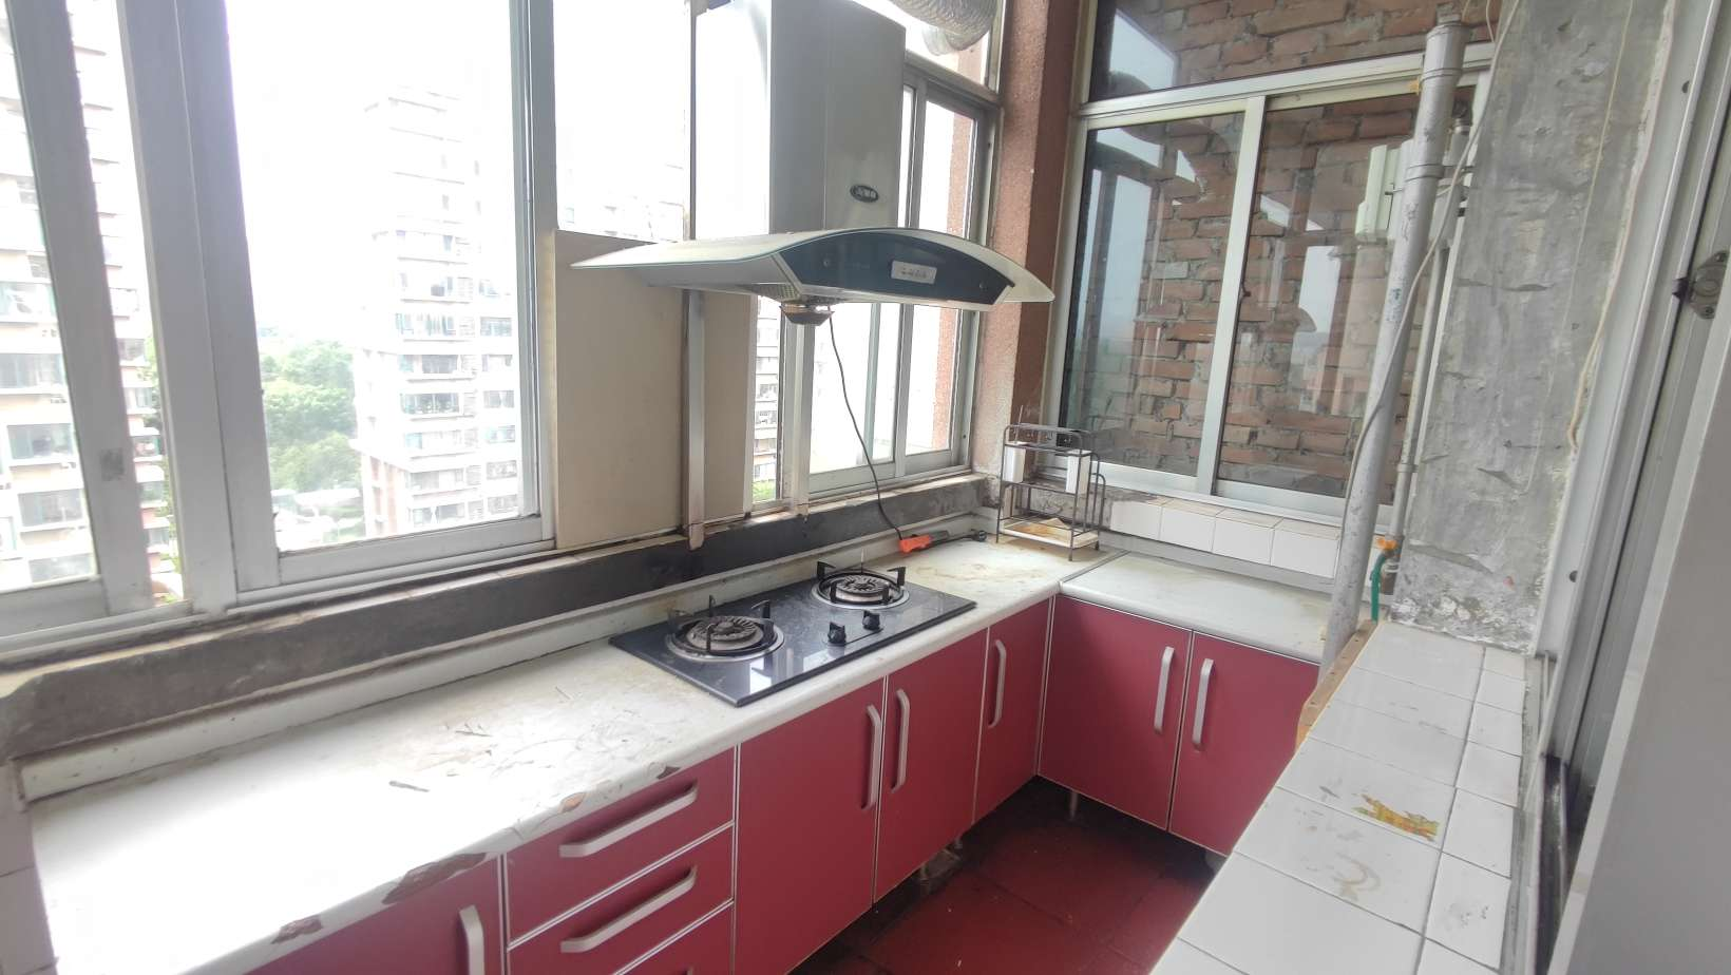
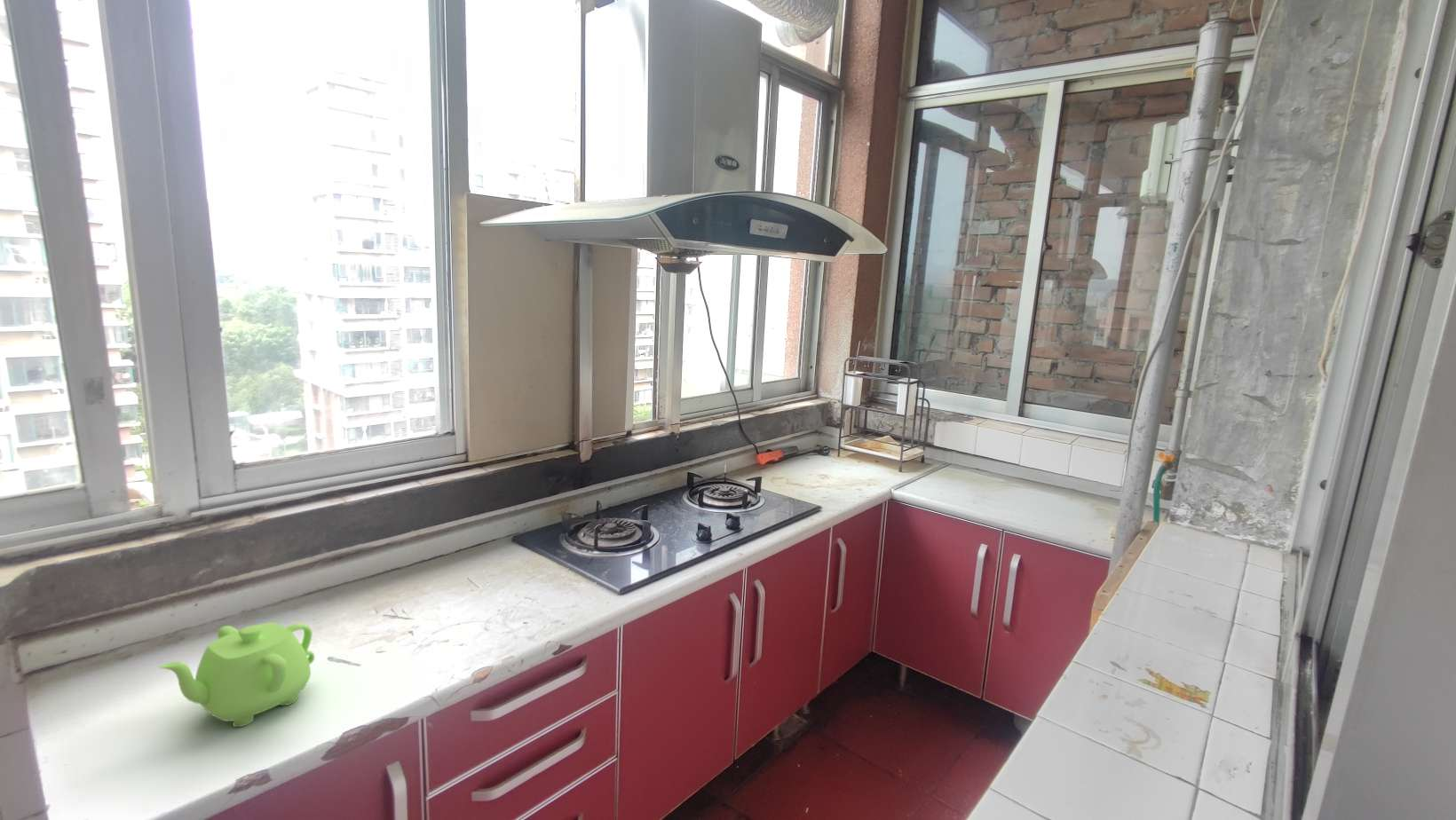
+ teapot [157,621,315,728]
